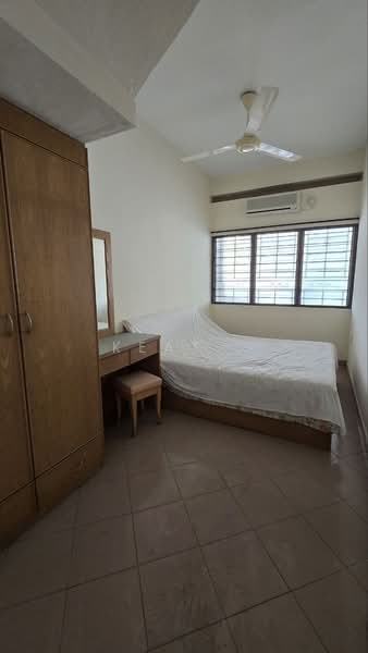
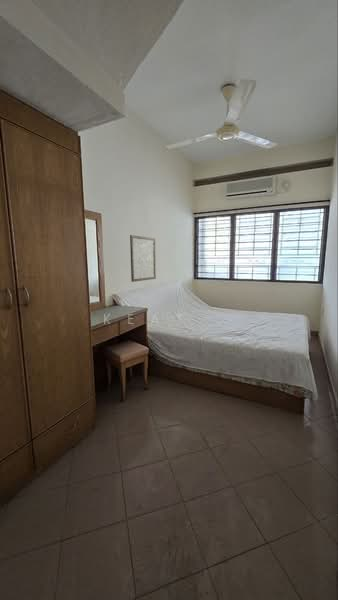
+ wall art [129,234,157,283]
